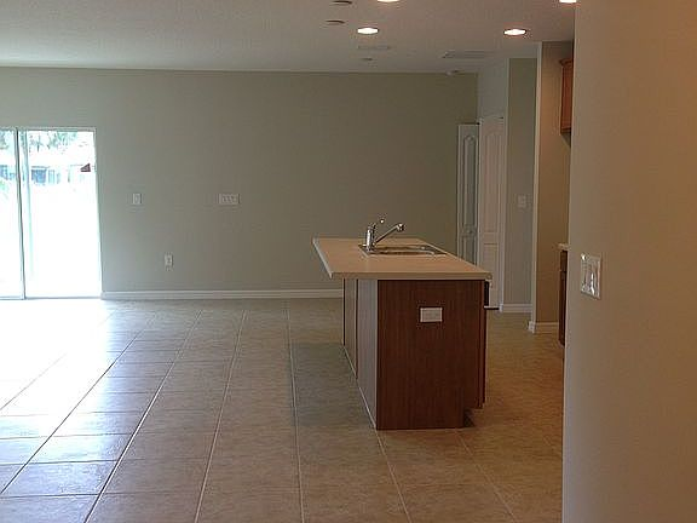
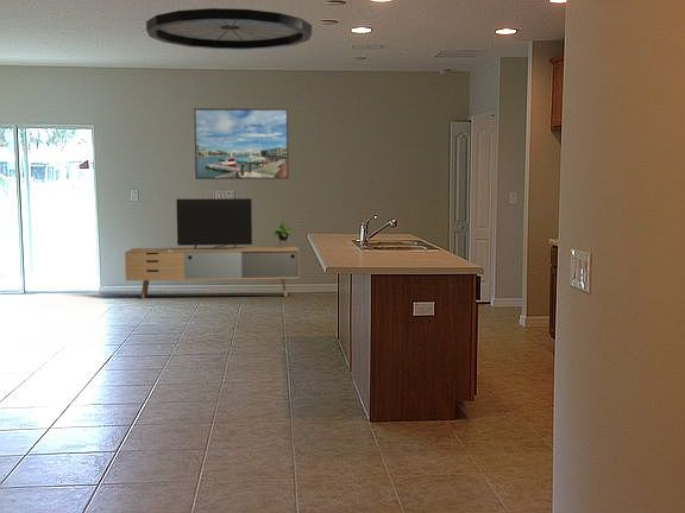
+ ceiling fan [145,7,313,51]
+ media console [124,197,300,300]
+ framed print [193,107,290,180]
